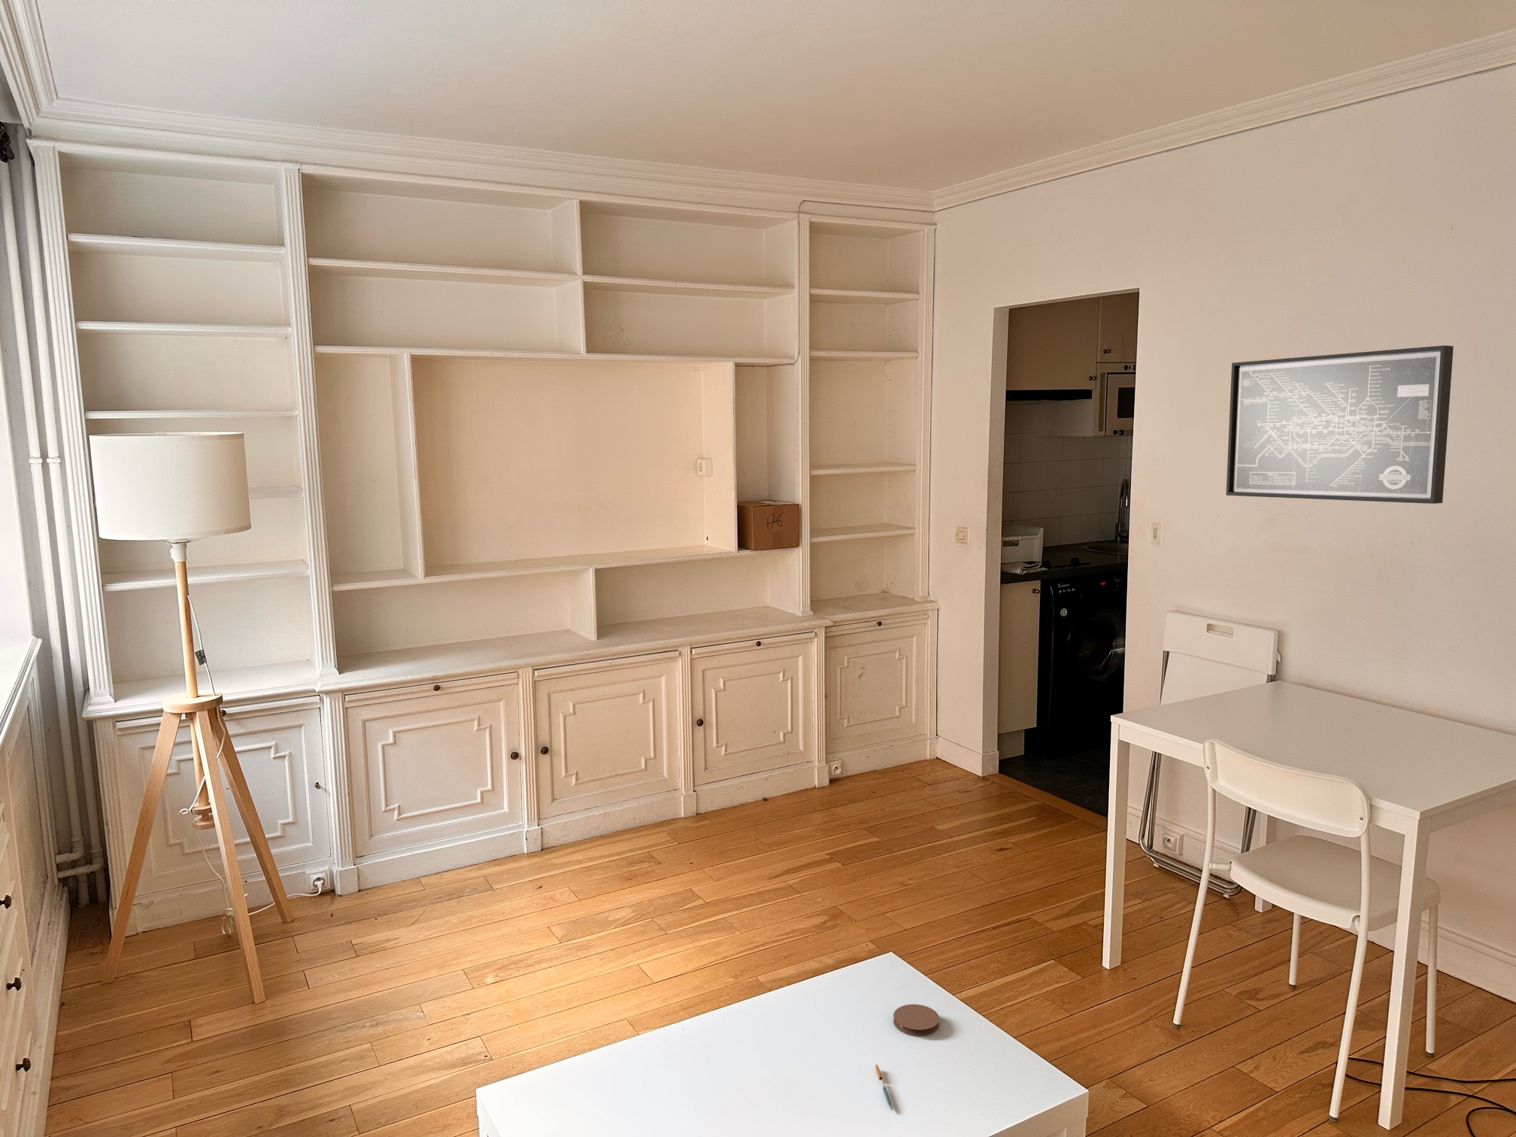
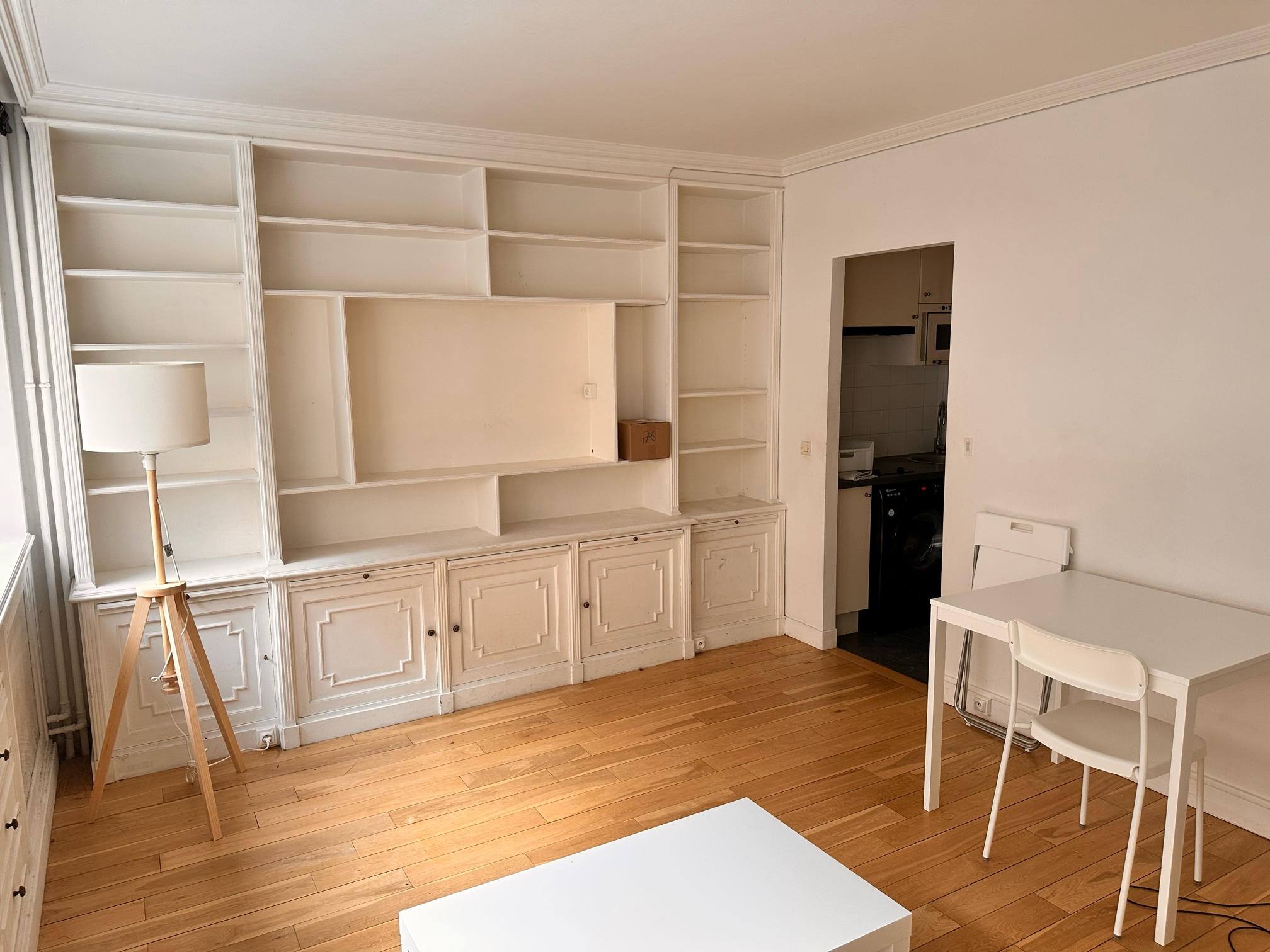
- coaster [893,1003,939,1037]
- pen [875,1064,893,1111]
- wall art [1226,344,1454,504]
